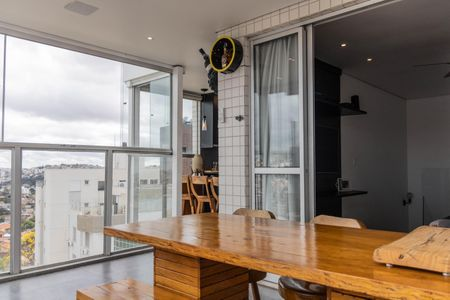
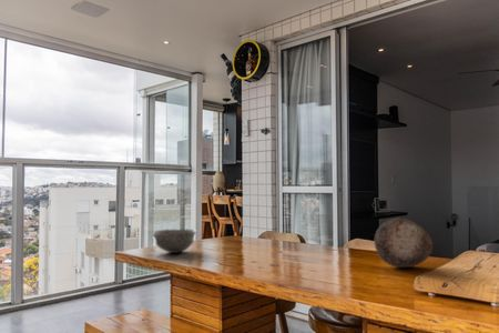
+ decorative egg [374,218,434,269]
+ bowl [152,228,197,254]
